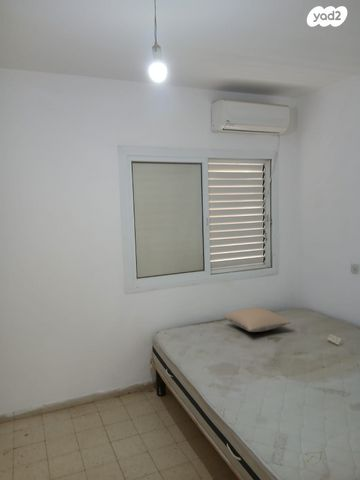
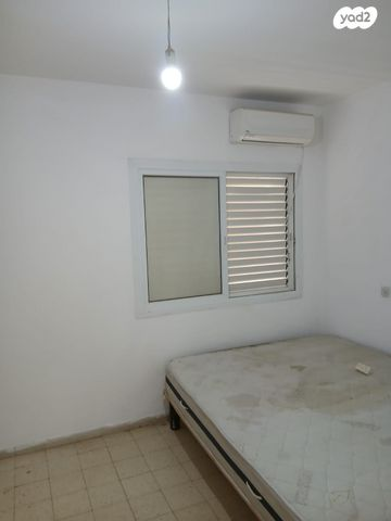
- pillow [223,306,292,333]
